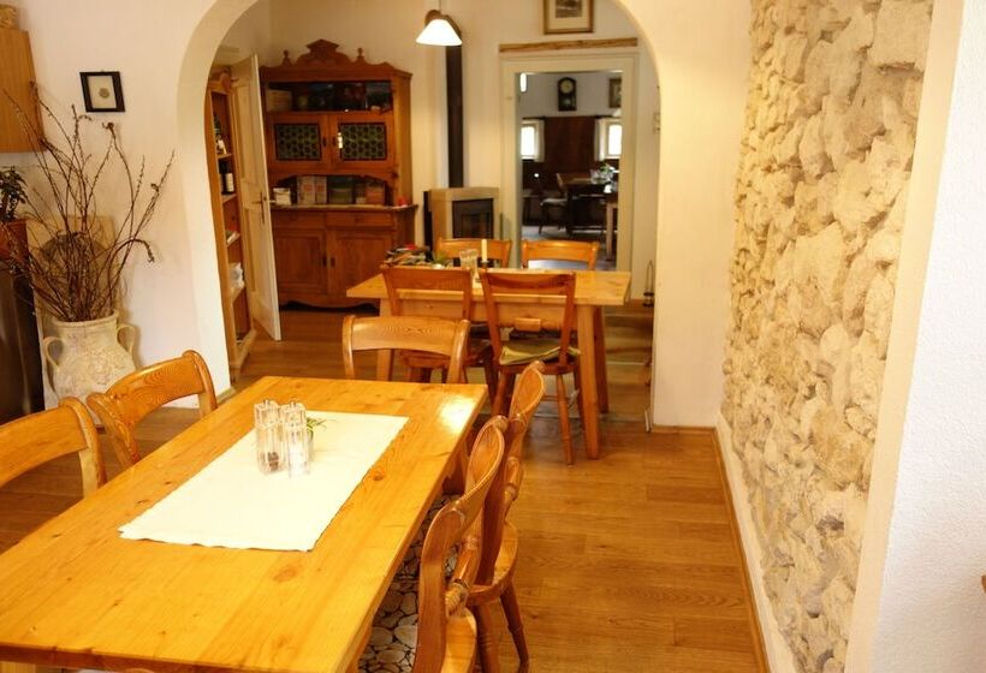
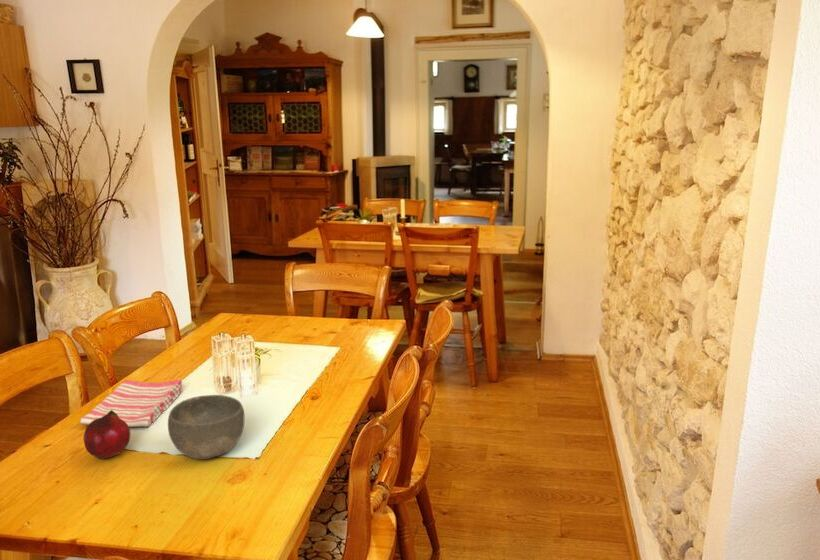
+ bowl [167,394,246,460]
+ fruit [83,410,131,460]
+ dish towel [79,378,183,428]
